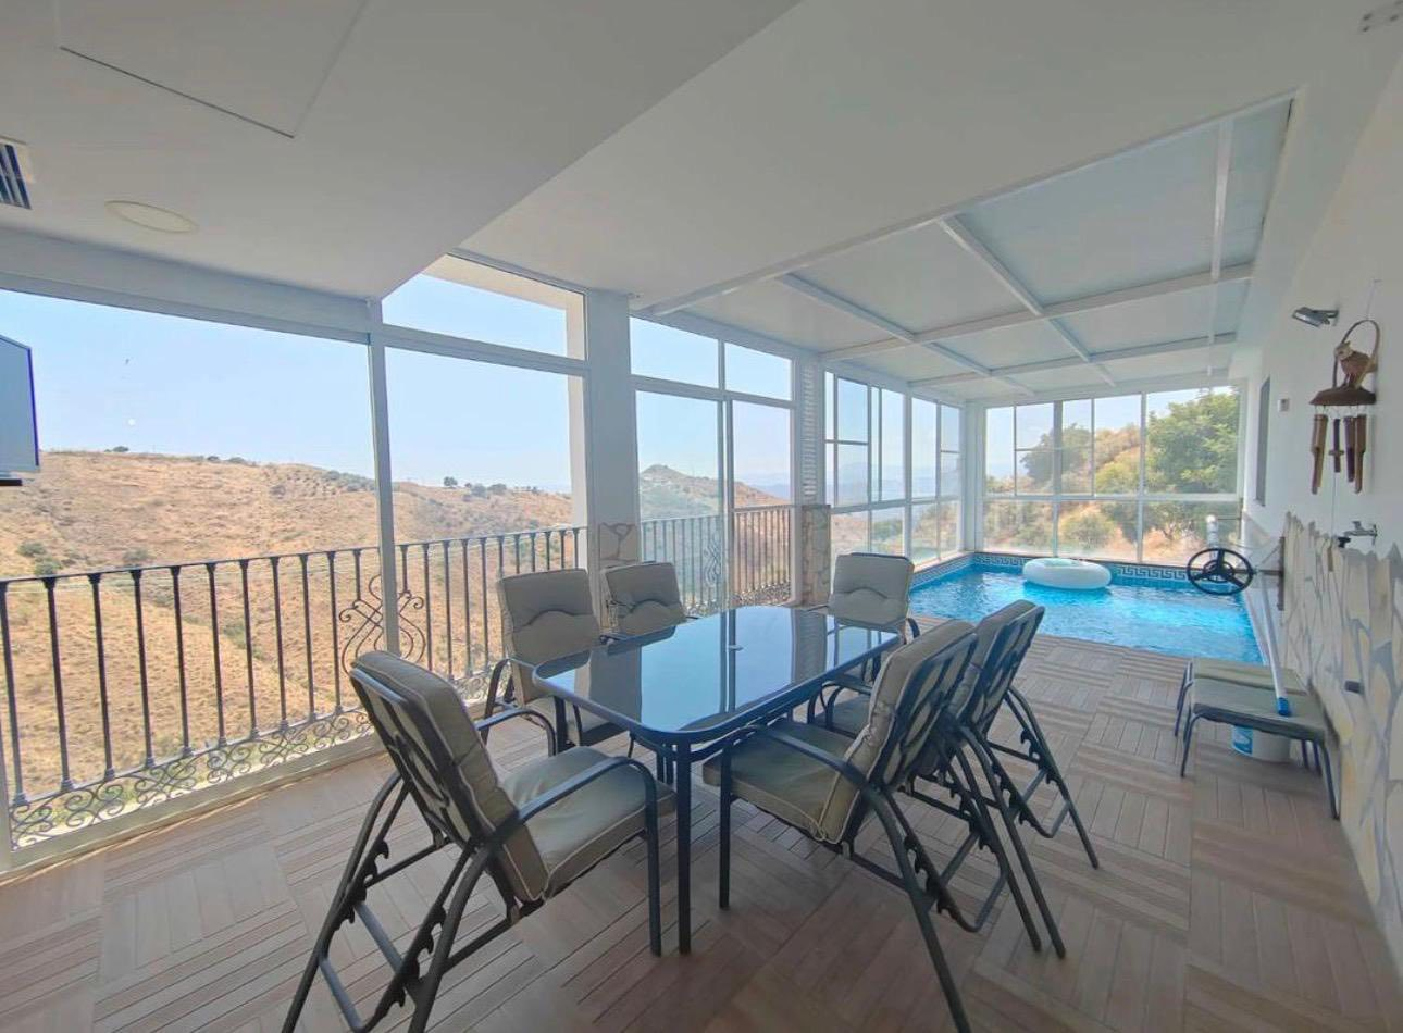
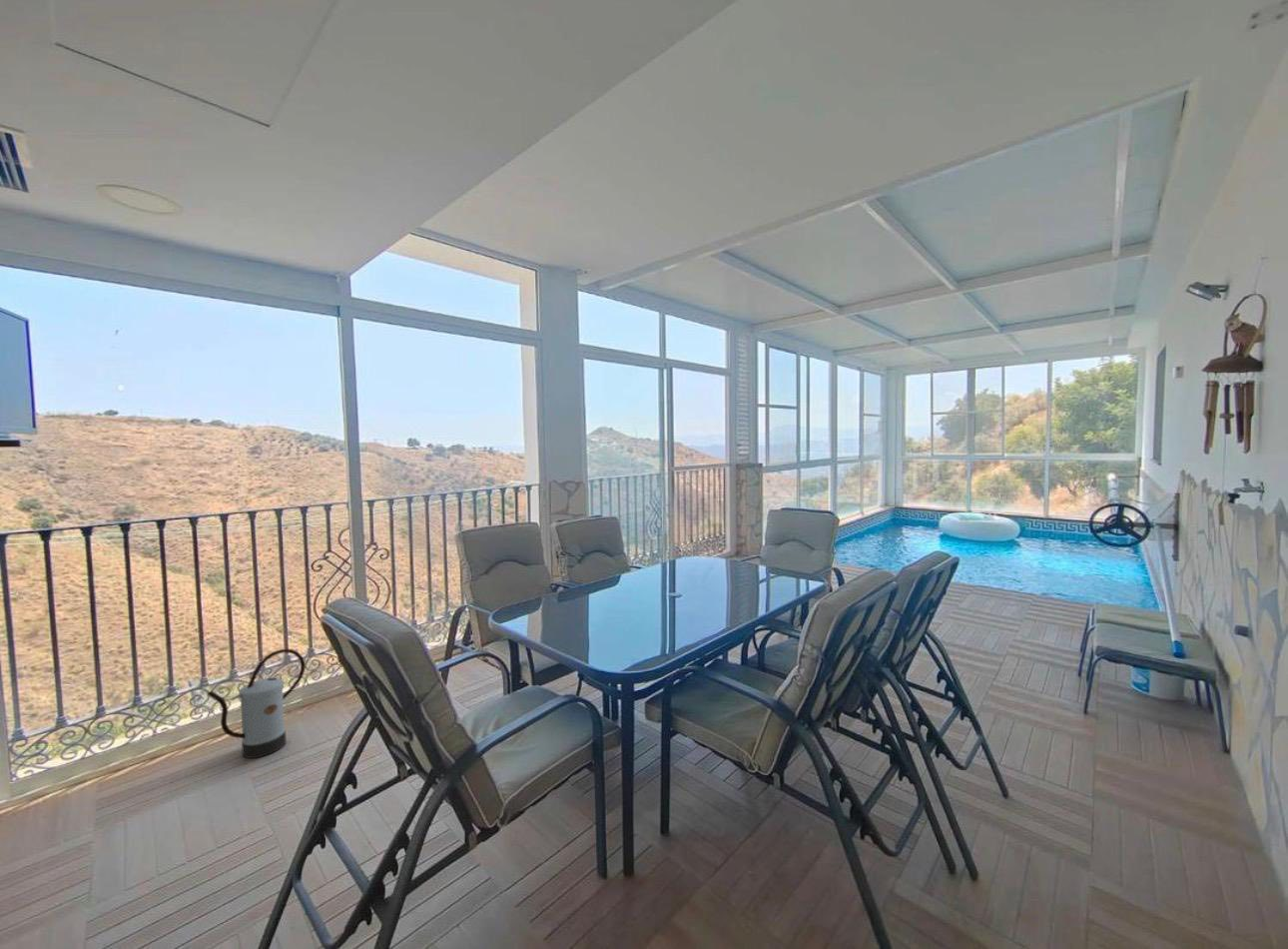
+ watering can [206,648,306,759]
